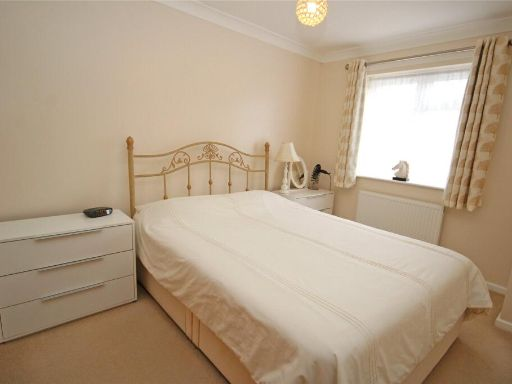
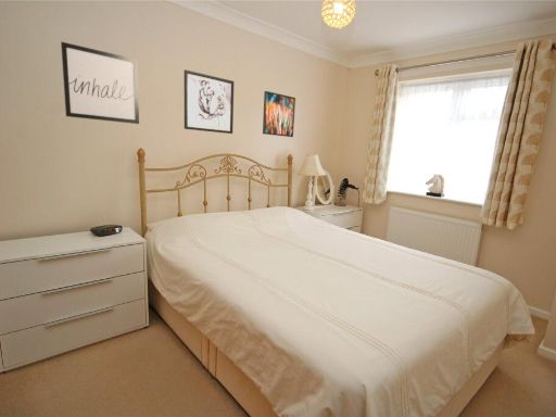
+ wall art [184,68,235,135]
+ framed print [262,90,296,138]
+ wall art [60,40,140,125]
